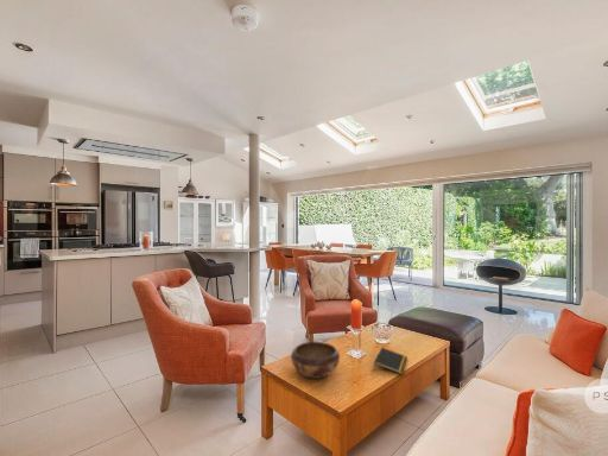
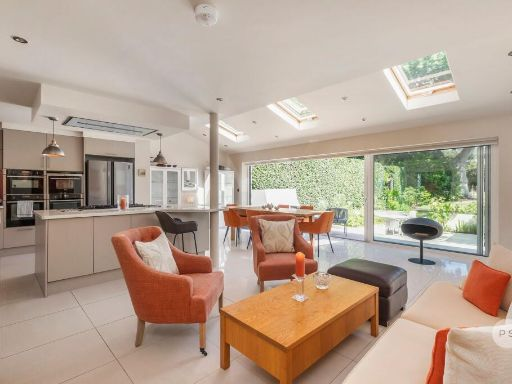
- notepad [373,347,408,375]
- decorative bowl [290,341,341,380]
